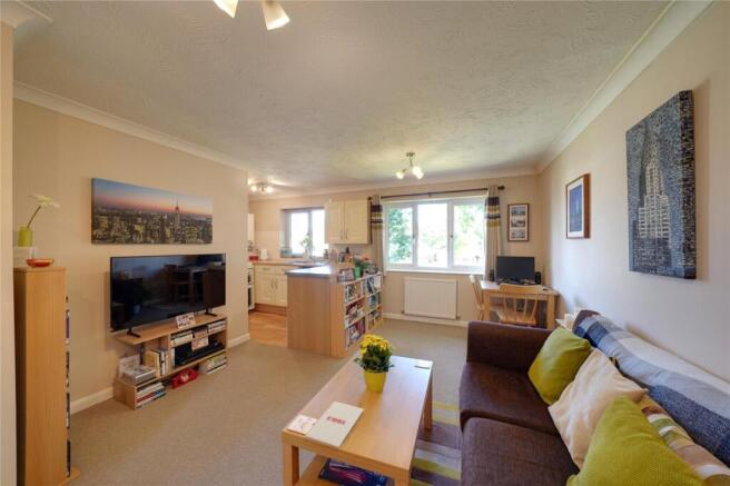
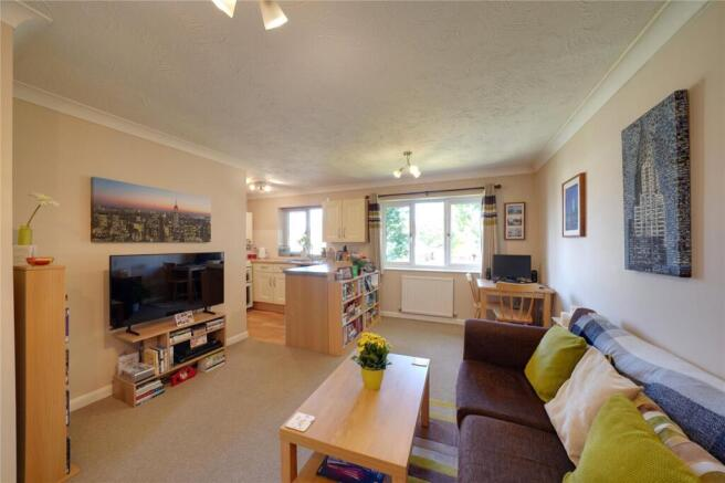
- magazine [304,400,365,448]
